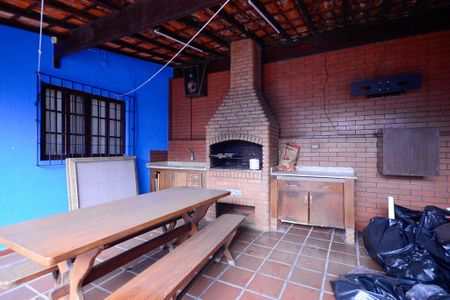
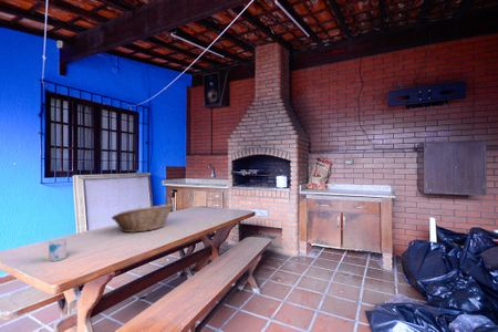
+ mug [48,237,68,262]
+ fruit basket [111,203,175,234]
